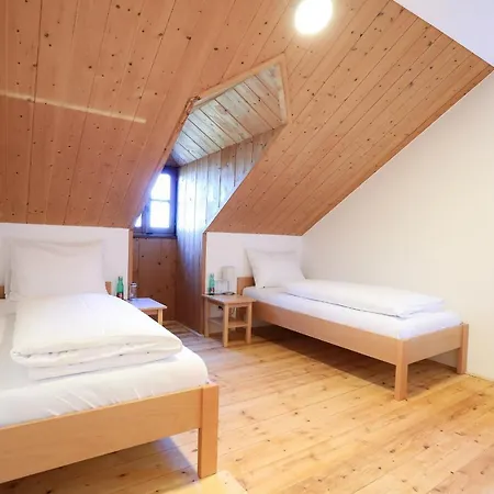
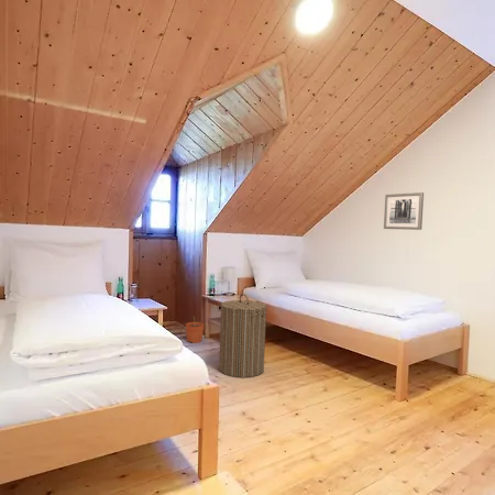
+ plant pot [185,317,205,344]
+ laundry hamper [218,293,267,378]
+ wall art [383,191,425,231]
